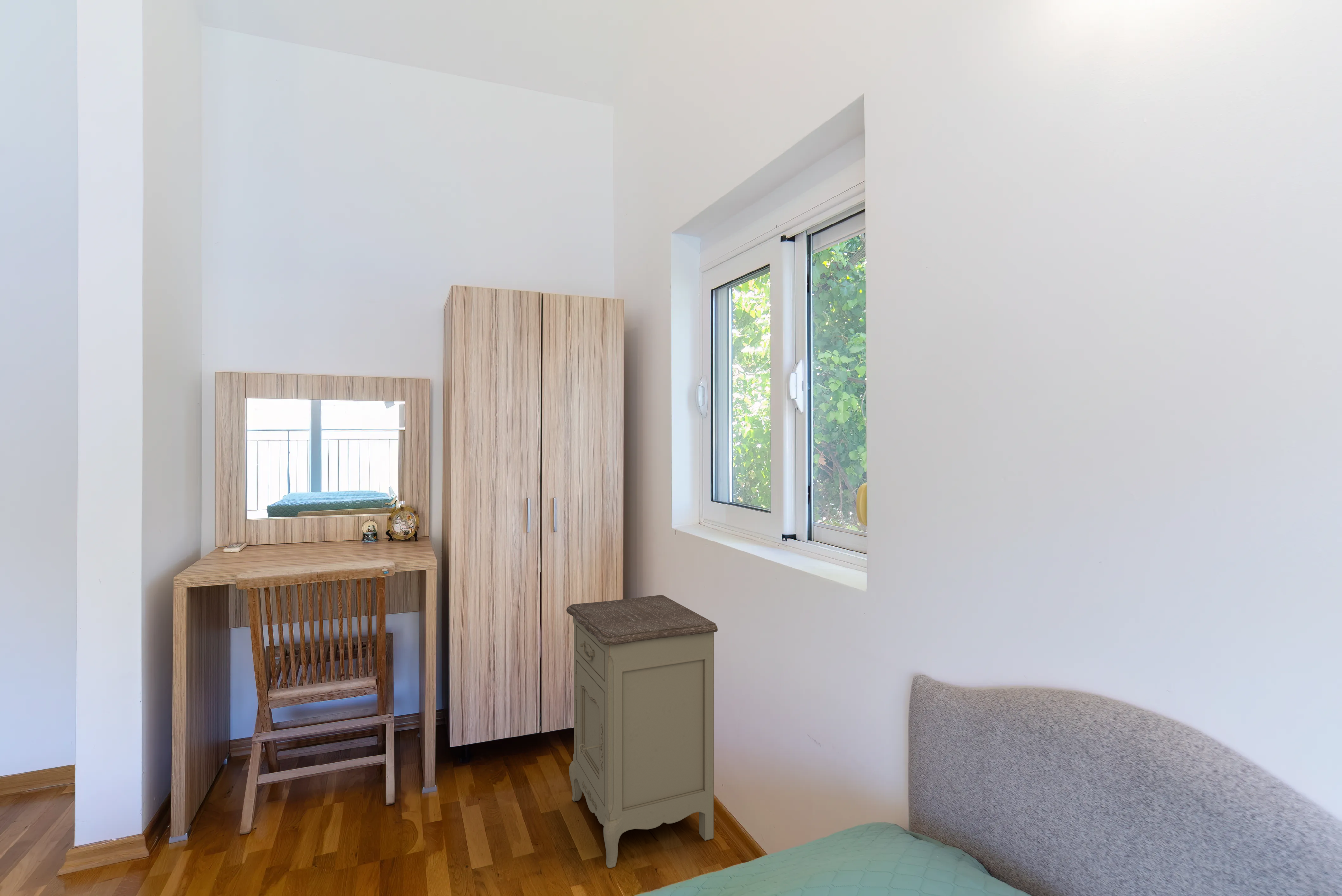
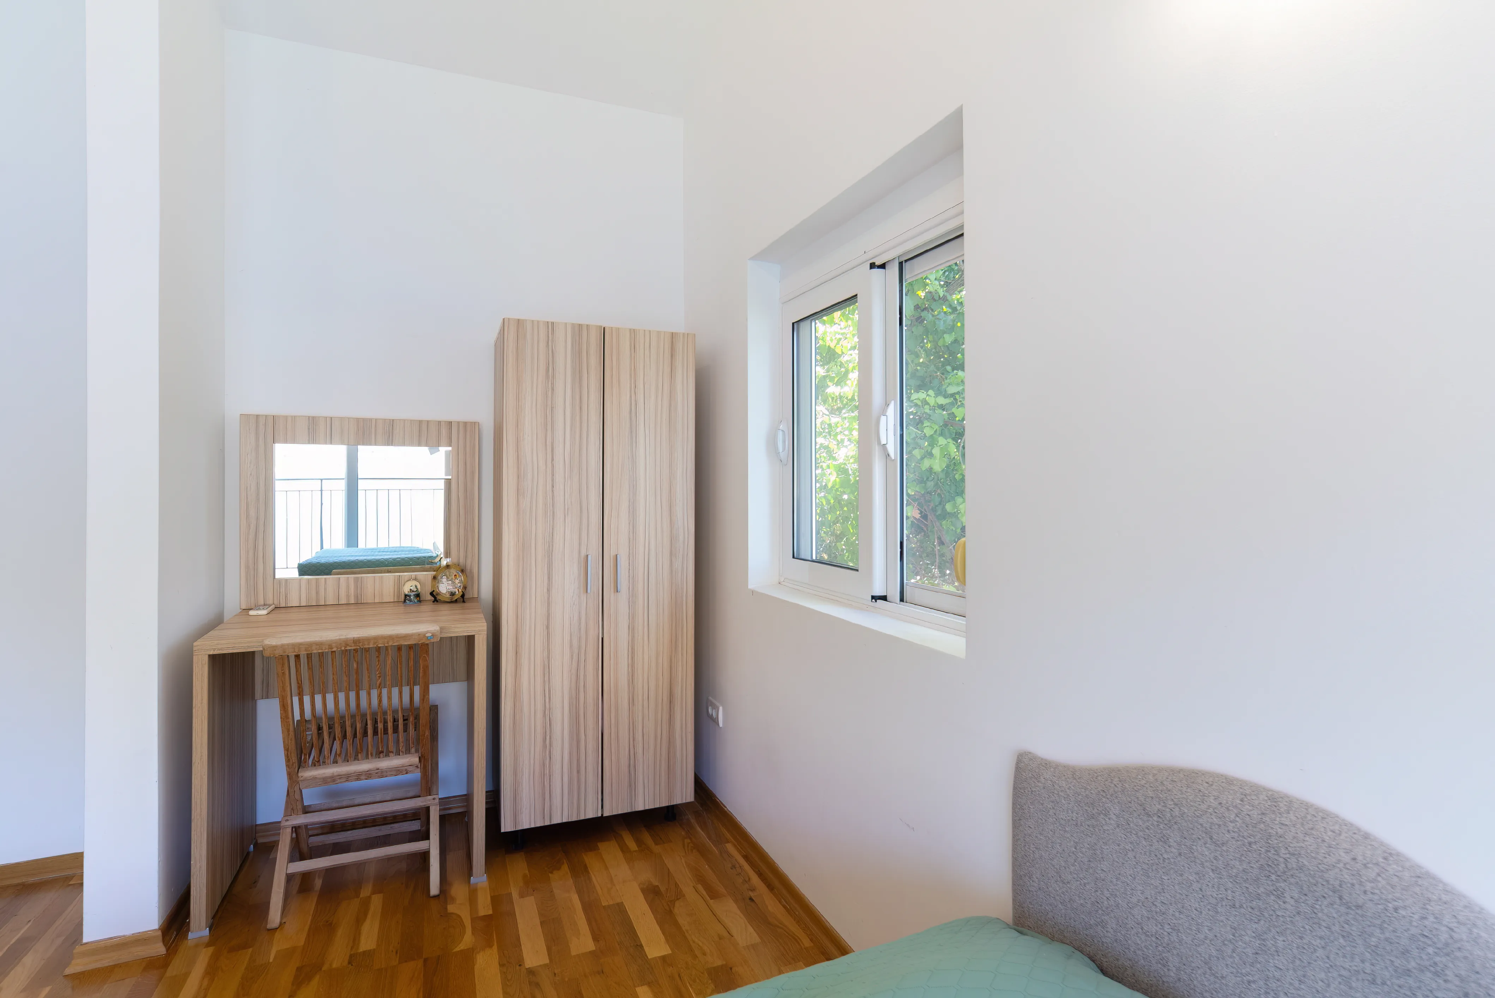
- nightstand [566,595,718,868]
